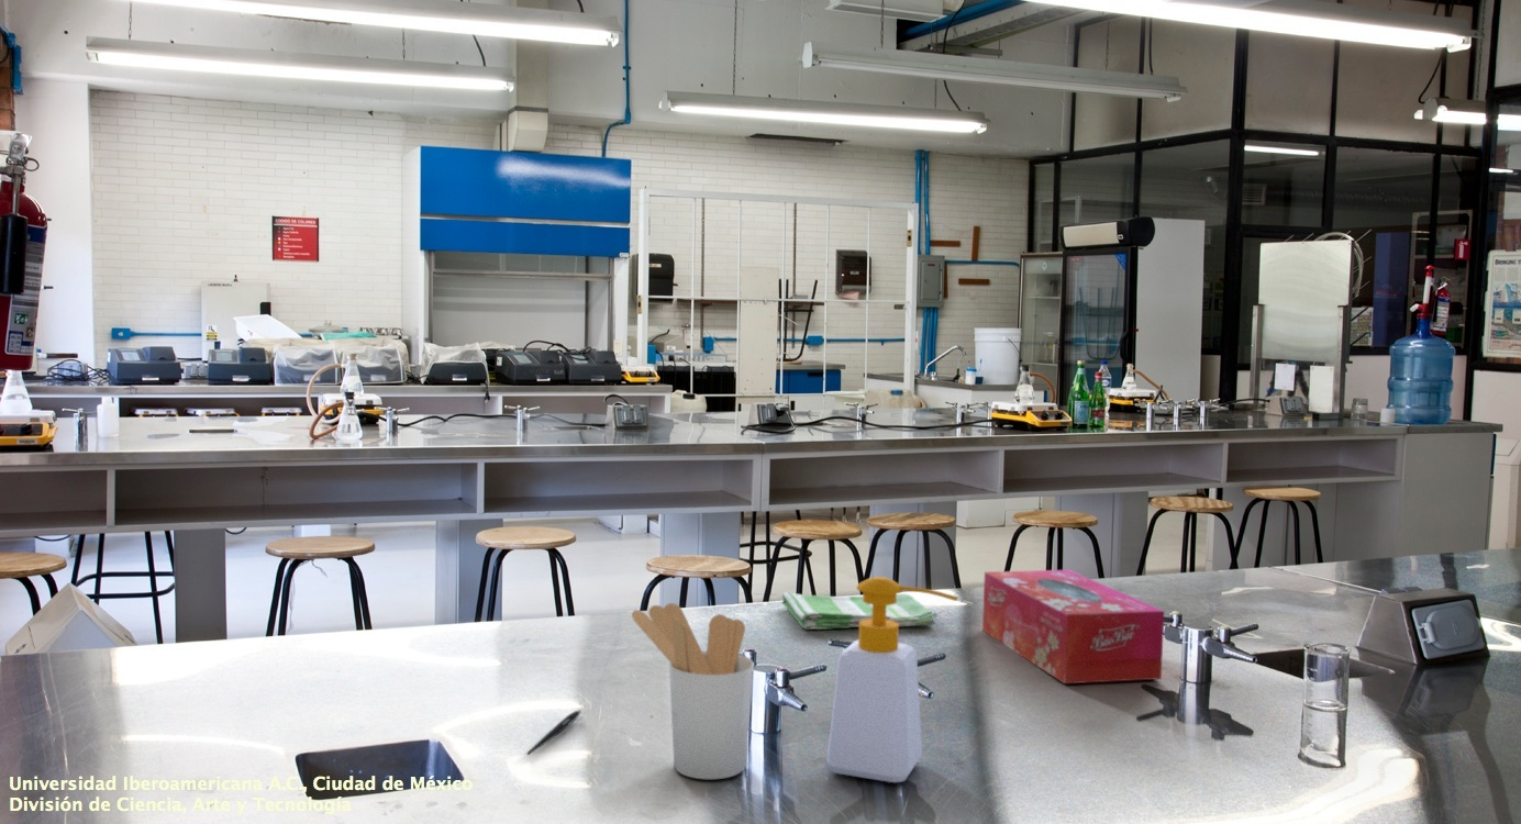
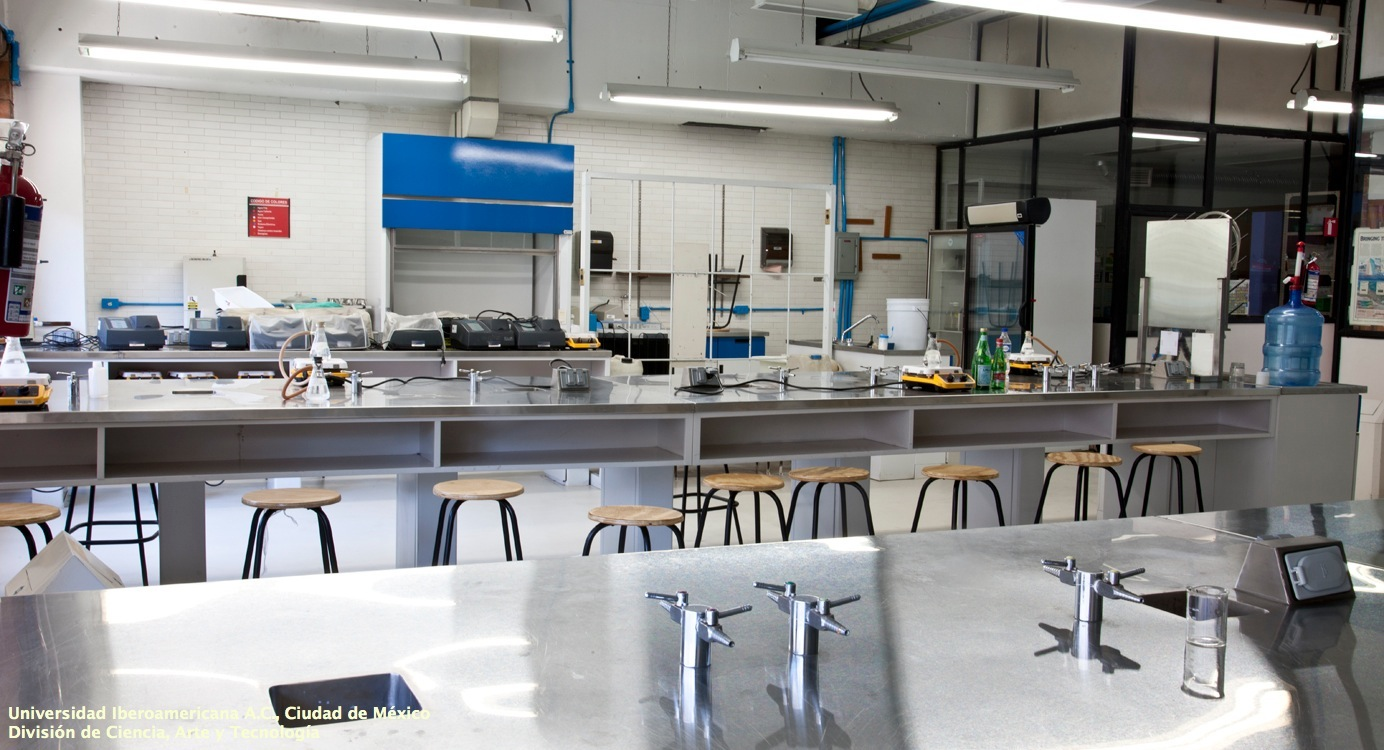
- tissue box [981,569,1165,684]
- pen [525,709,582,756]
- soap bottle [825,576,959,783]
- dish towel [781,591,939,631]
- utensil holder [631,602,755,780]
